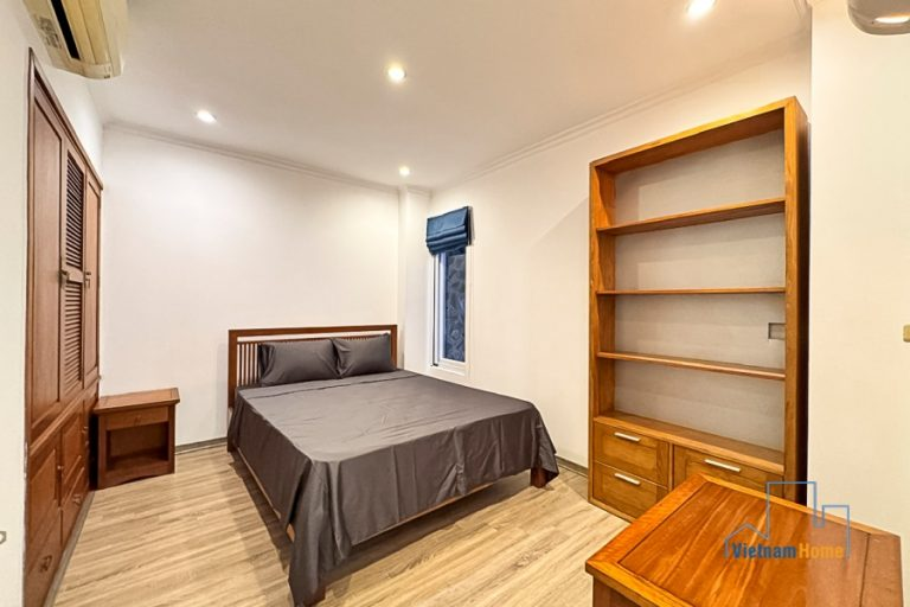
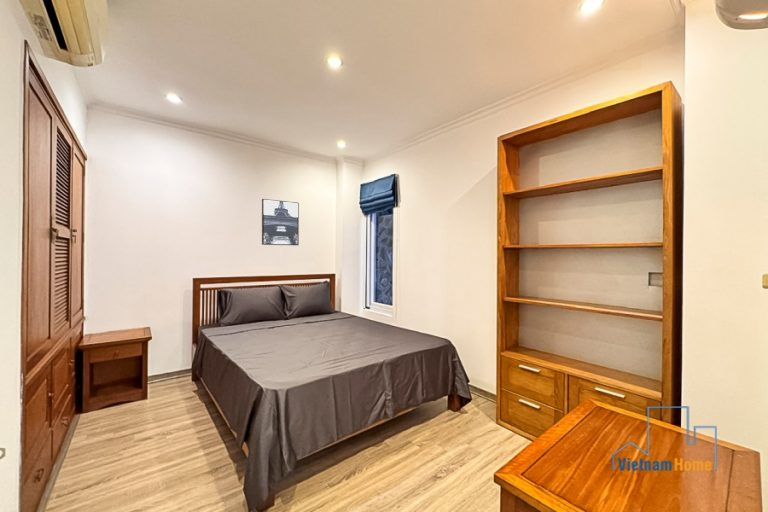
+ wall art [261,198,300,246]
